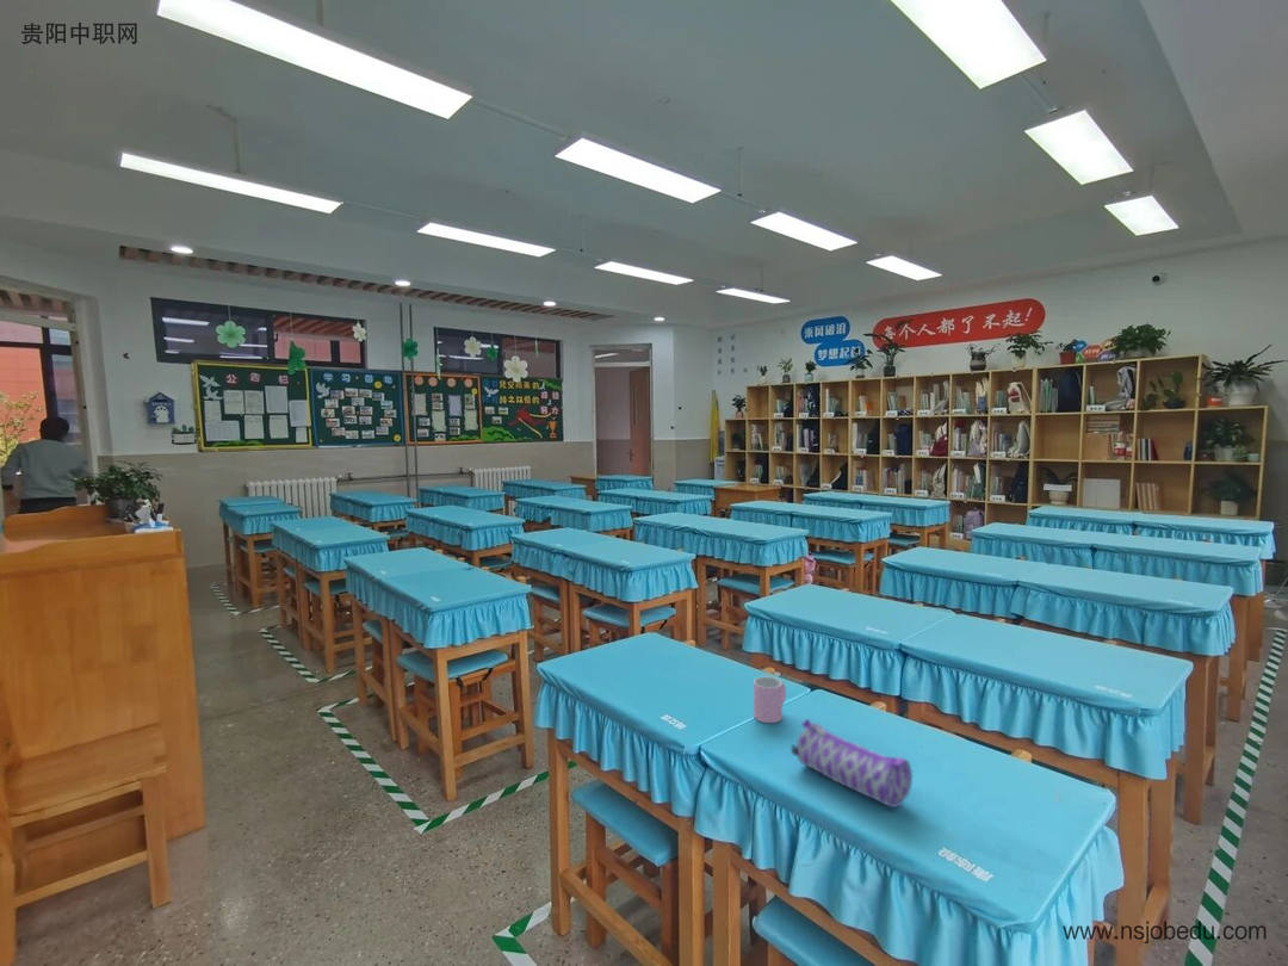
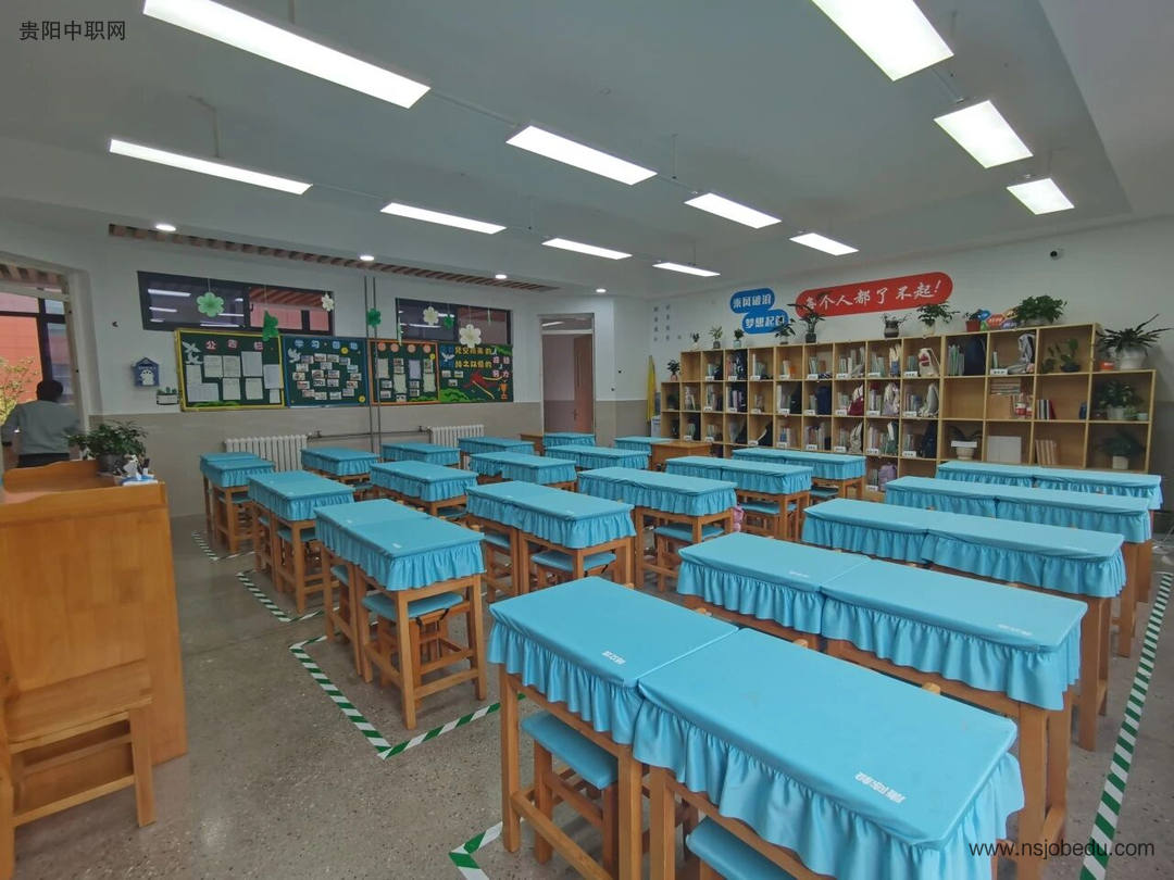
- cup [753,675,787,724]
- pencil case [789,718,914,809]
